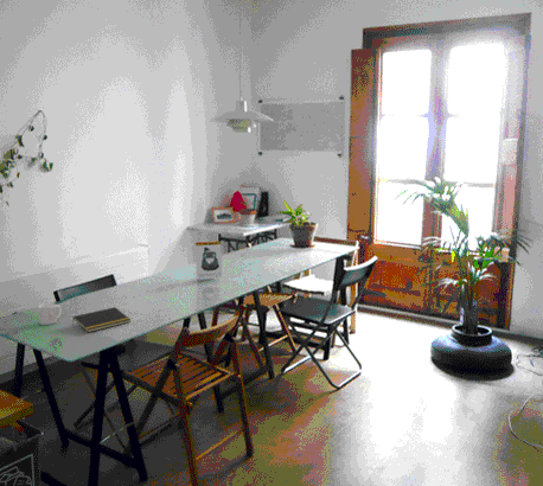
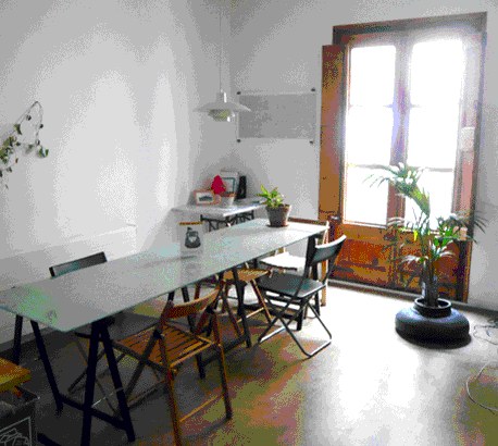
- notepad [71,306,132,333]
- mug [37,302,63,326]
